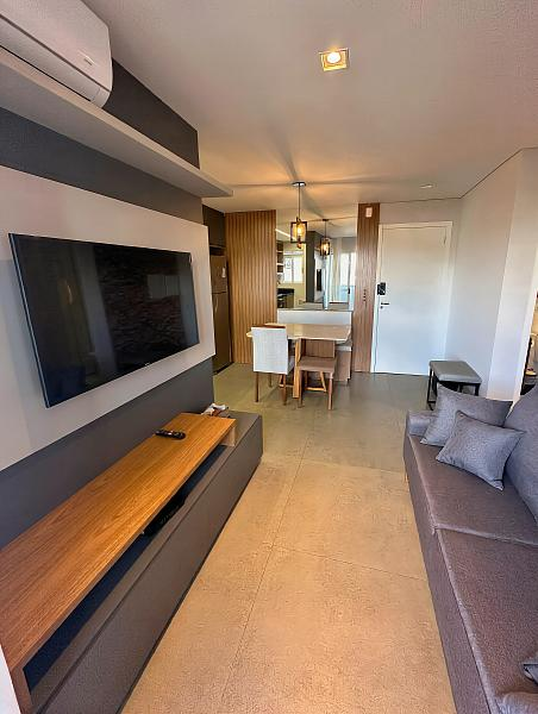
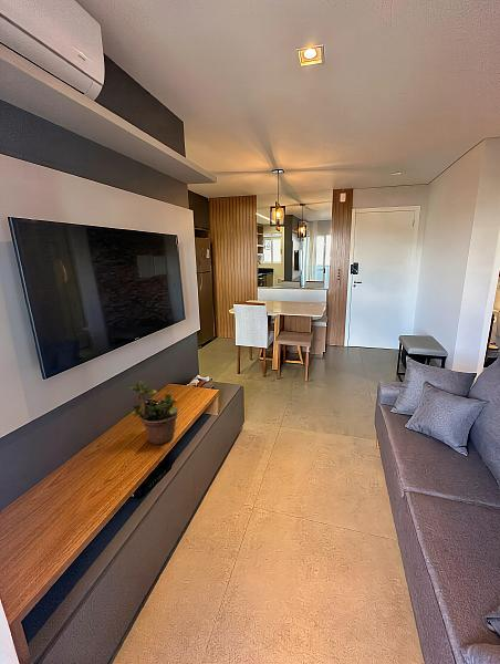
+ potted plant [129,378,179,446]
